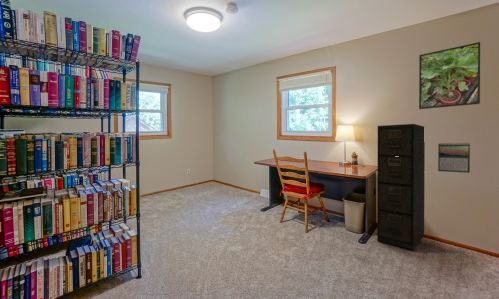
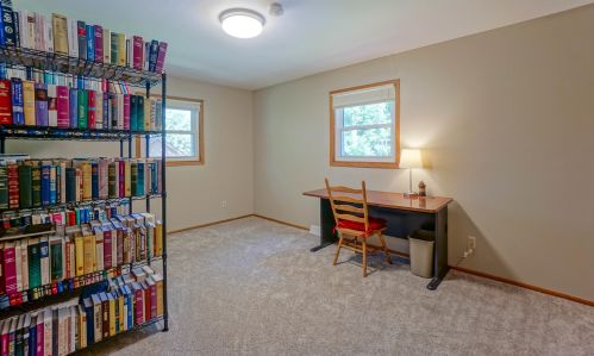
- filing cabinet [376,123,426,251]
- calendar [437,141,471,174]
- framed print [418,41,481,110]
